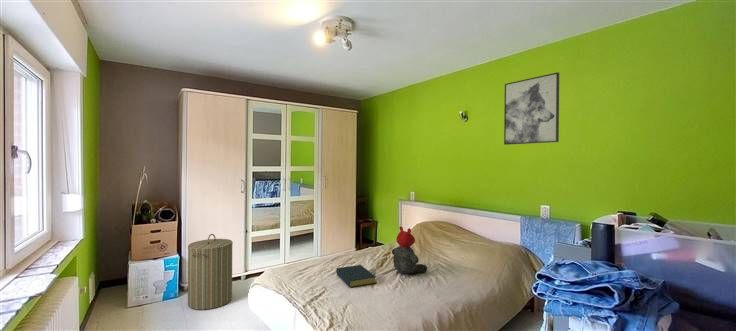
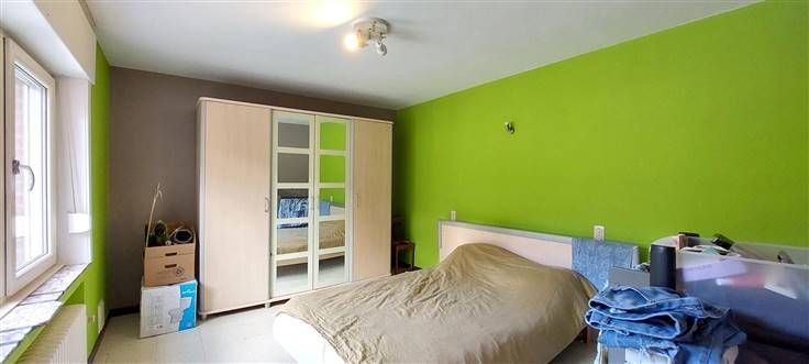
- hardback book [335,264,377,288]
- wall art [503,71,560,146]
- laundry hamper [187,233,234,311]
- teddy bear [391,225,428,275]
